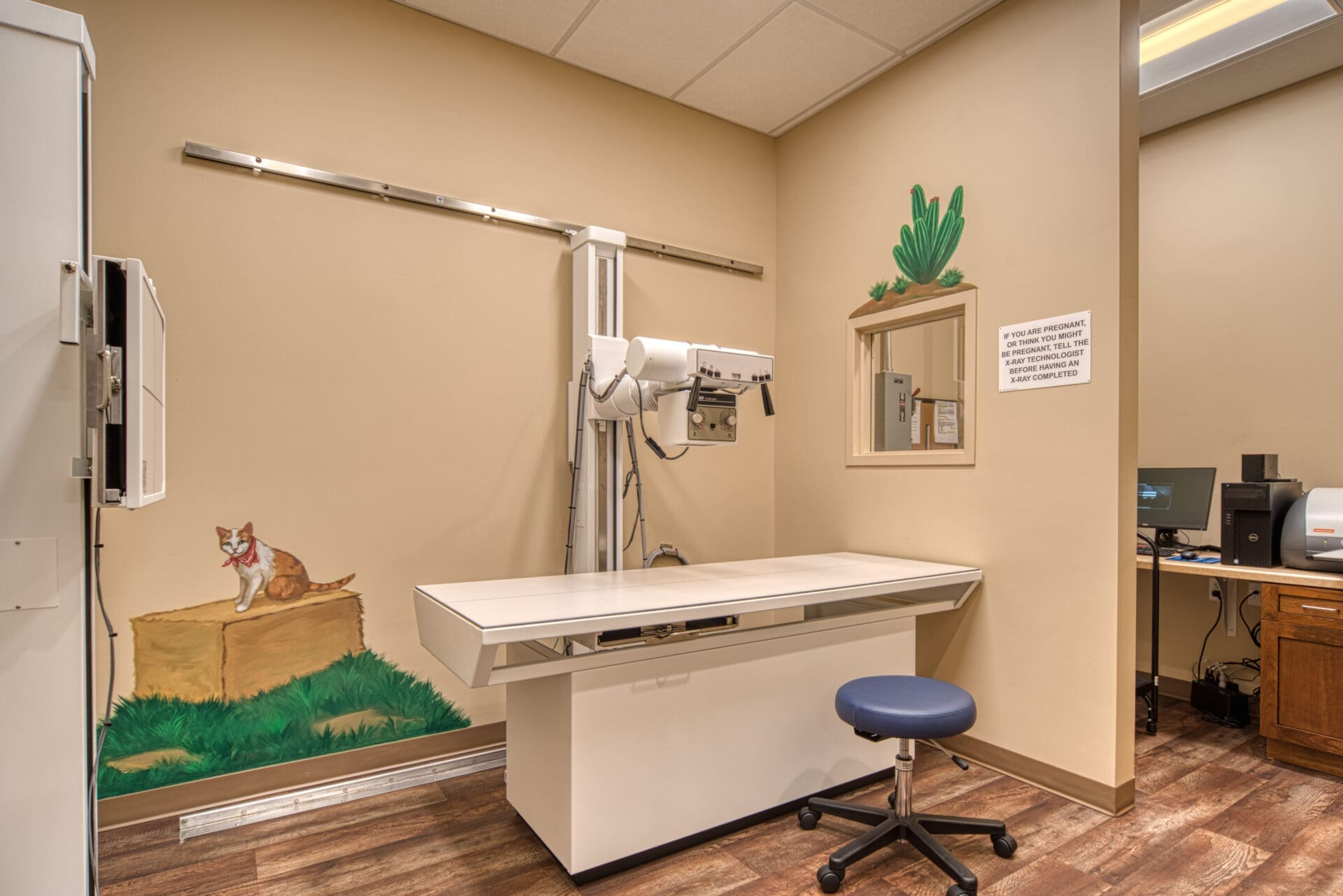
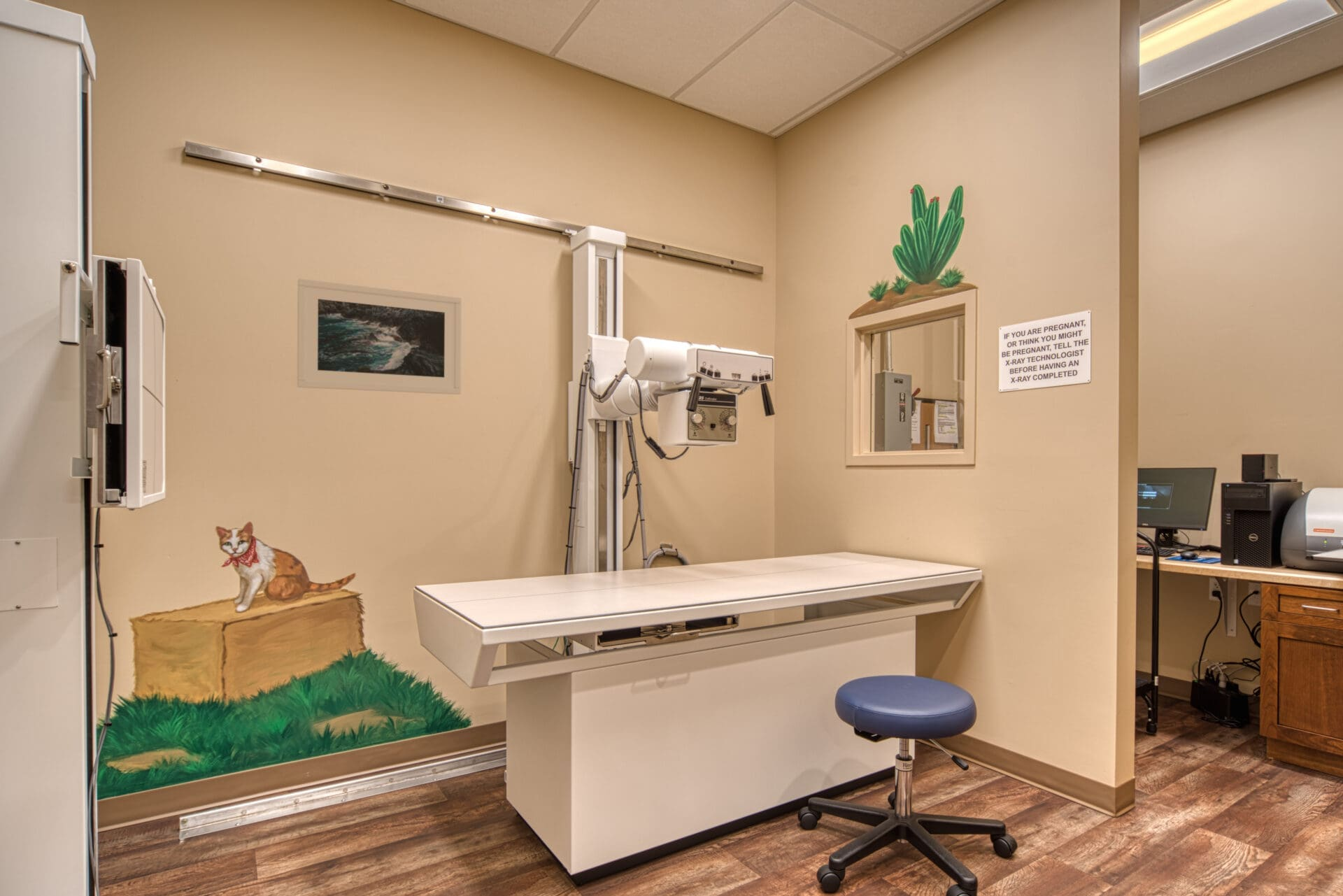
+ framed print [297,278,462,395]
